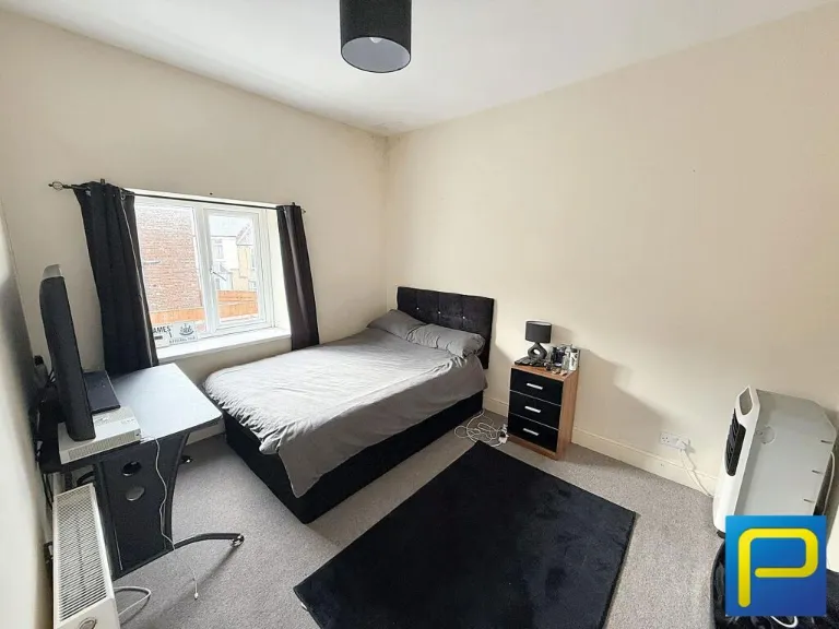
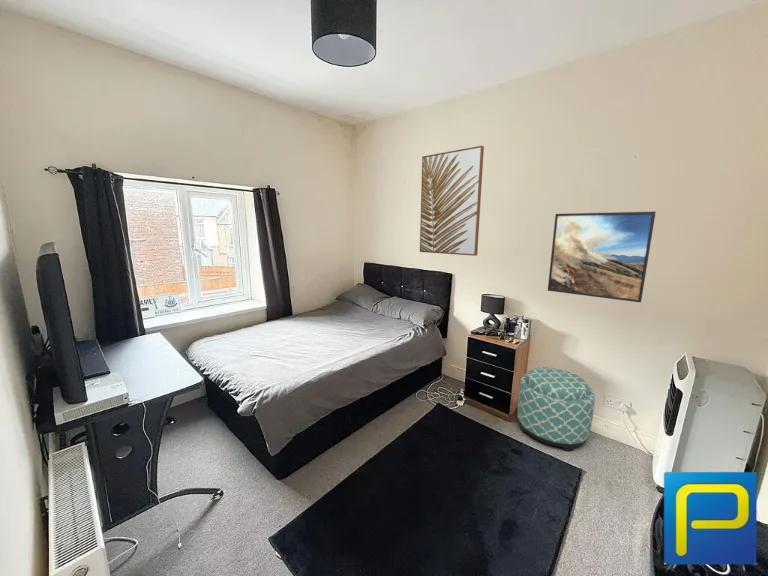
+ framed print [547,210,657,303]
+ ottoman [516,366,596,452]
+ wall art [419,145,485,257]
